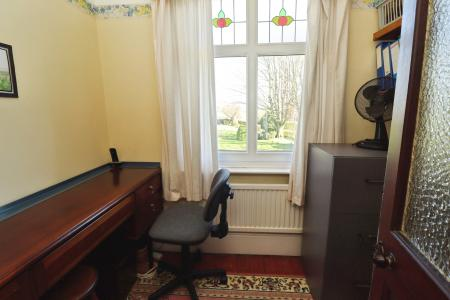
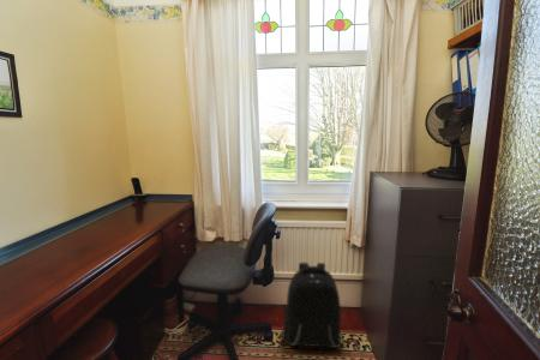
+ backpack [281,262,342,348]
